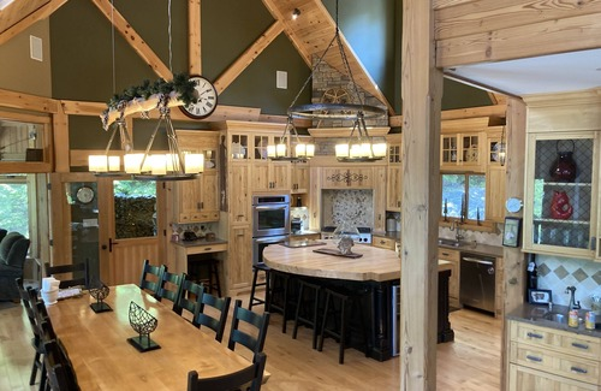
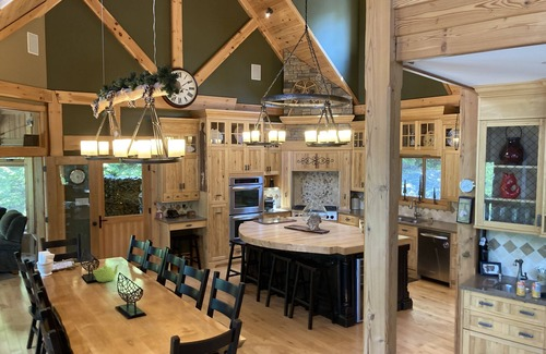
+ teapot [92,264,120,283]
